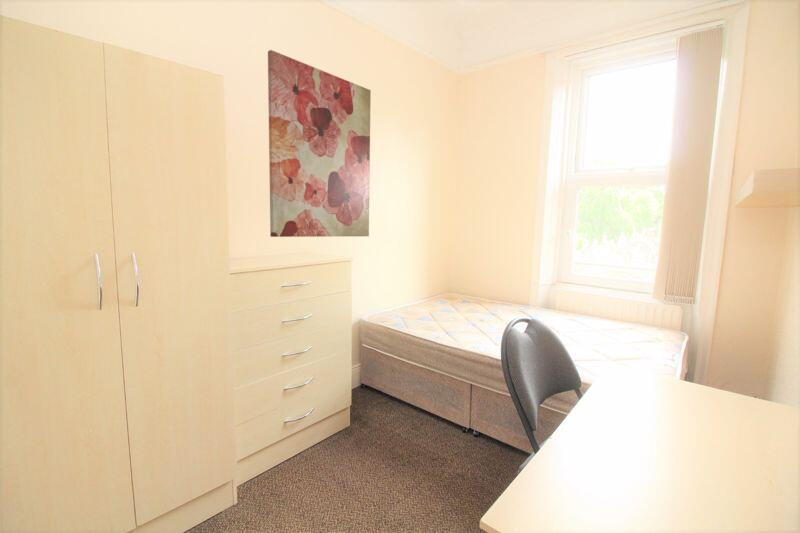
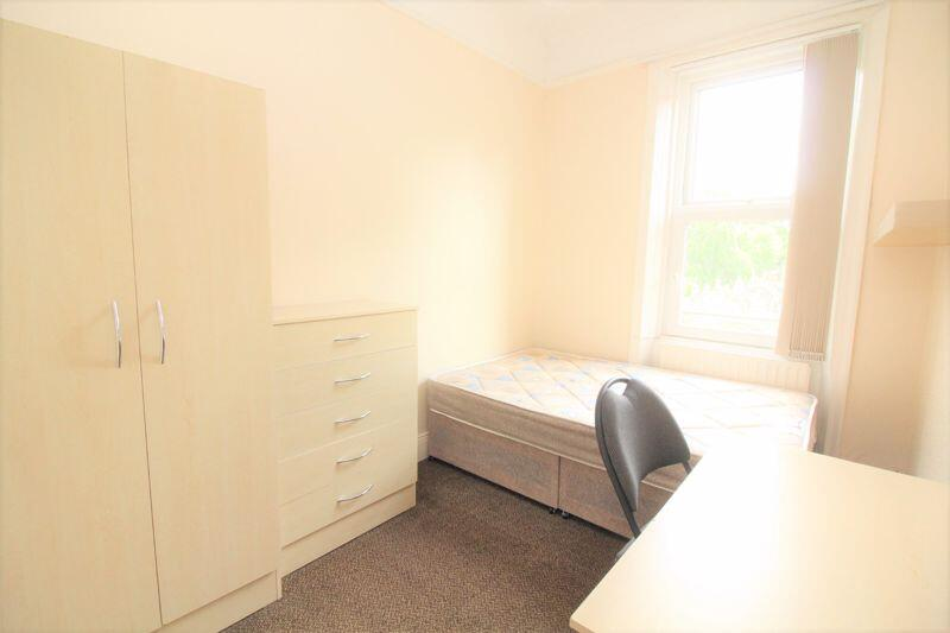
- wall art [267,49,372,238]
